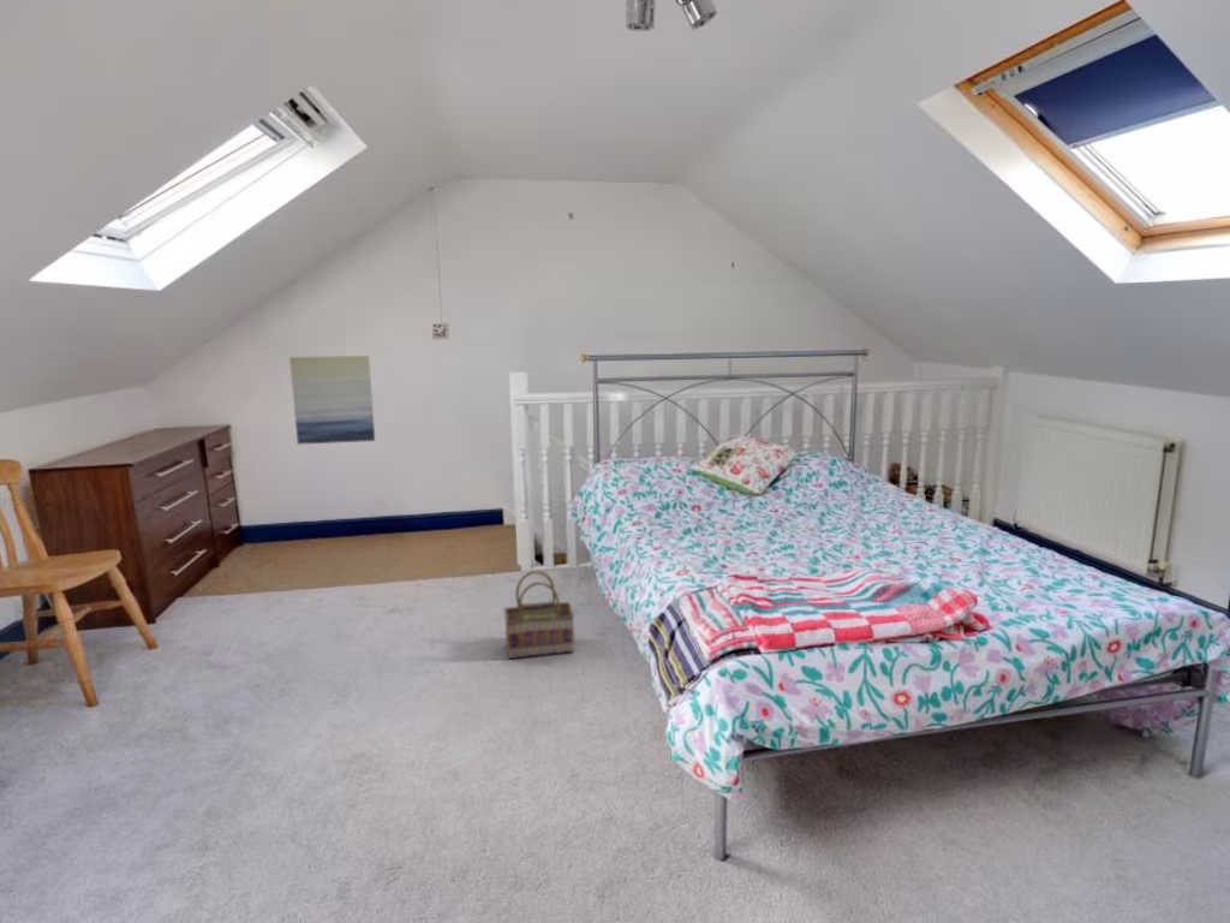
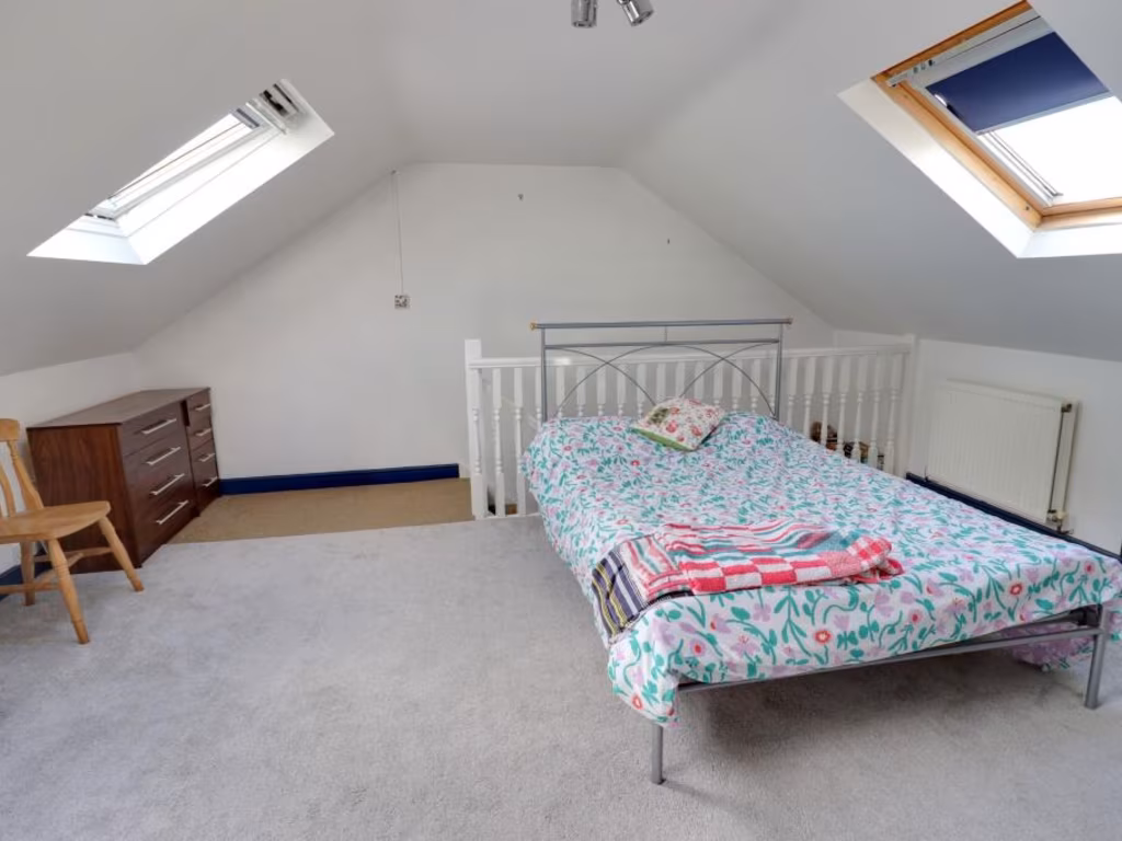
- basket [502,570,575,660]
- wall art [288,355,376,446]
